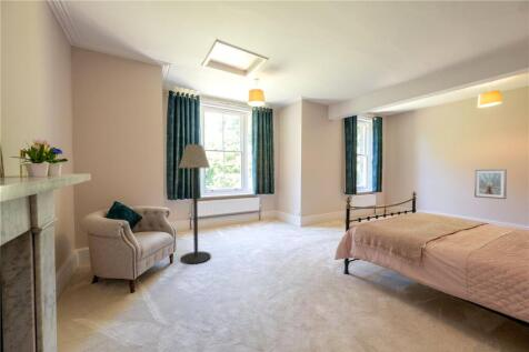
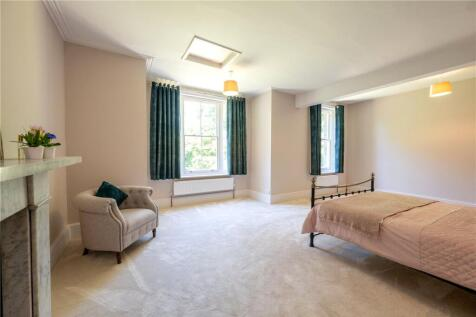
- floor lamp [178,143,212,264]
- picture frame [473,168,508,200]
